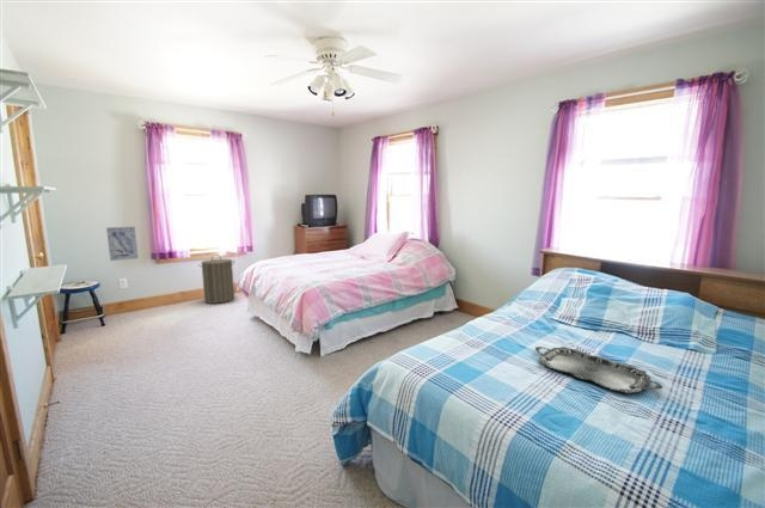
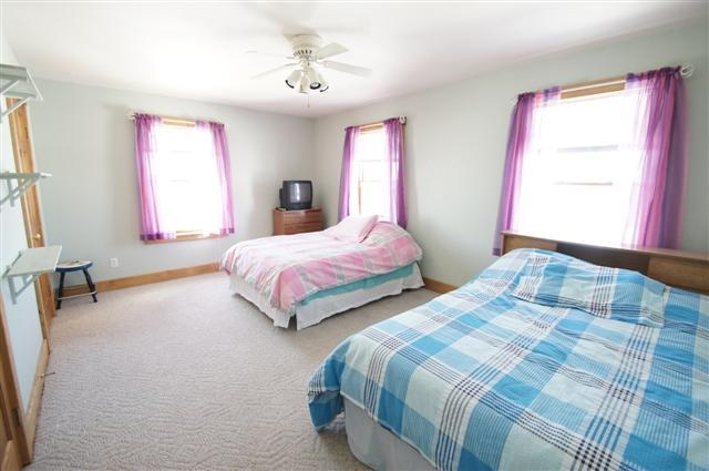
- laundry hamper [197,253,237,305]
- wall art [105,226,140,262]
- serving tray [534,345,663,394]
